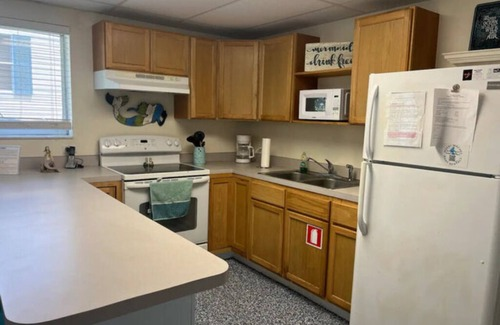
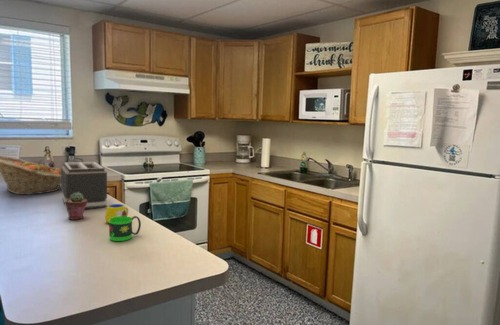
+ fruit basket [0,155,61,195]
+ potted succulent [65,192,87,221]
+ mug [108,215,142,242]
+ toaster [60,161,108,210]
+ mug [104,203,129,224]
